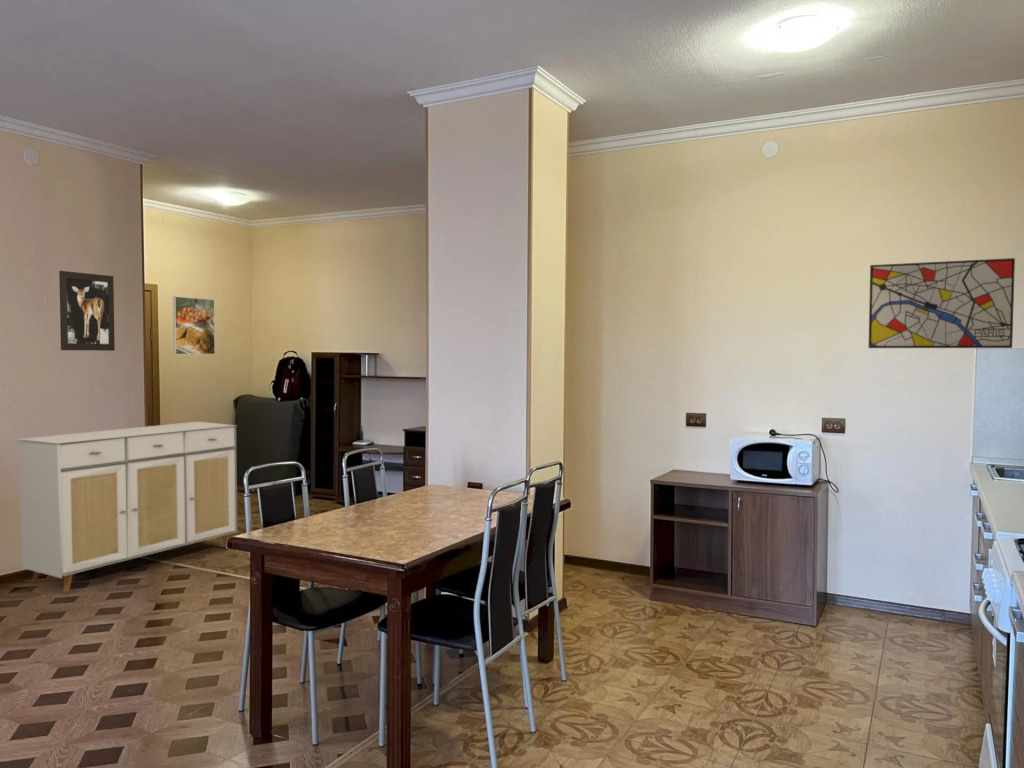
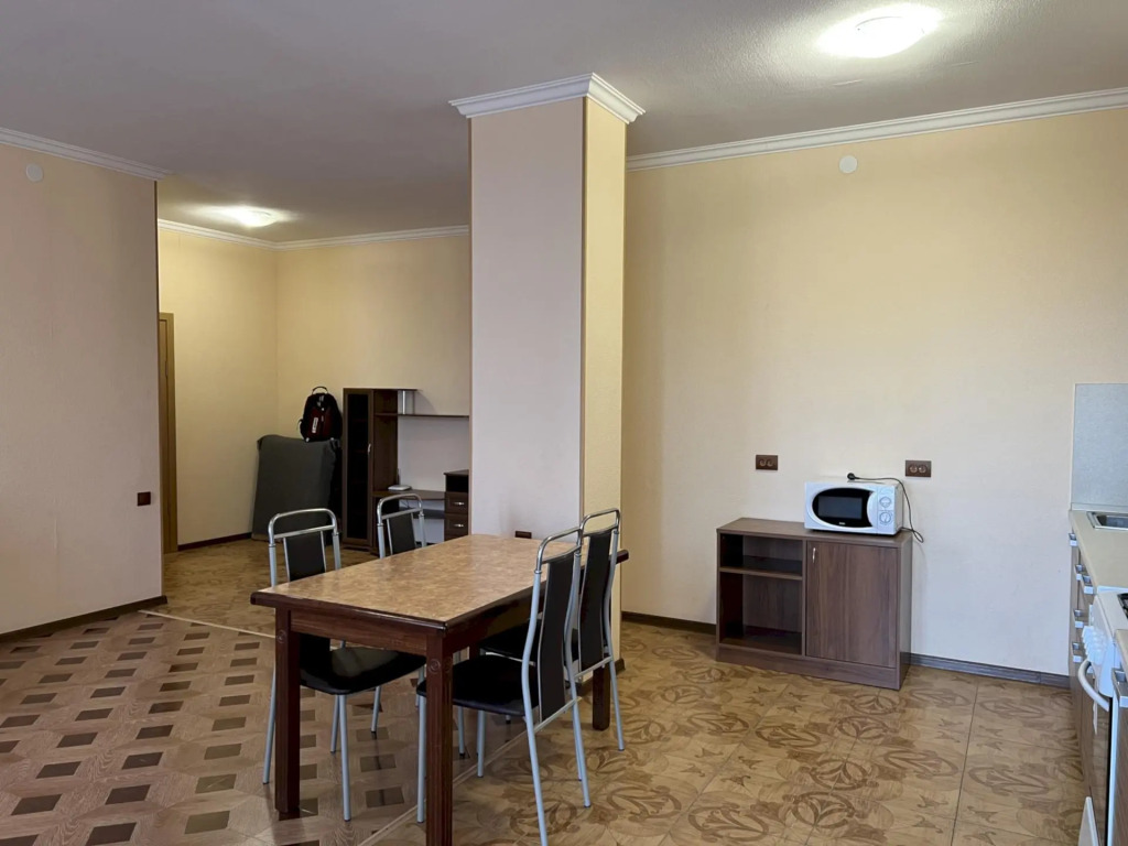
- wall art [58,270,116,352]
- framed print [172,295,216,355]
- wall art [867,257,1016,349]
- sideboard [18,421,239,595]
